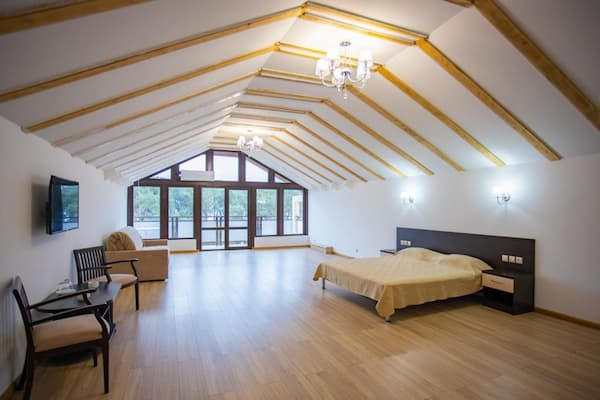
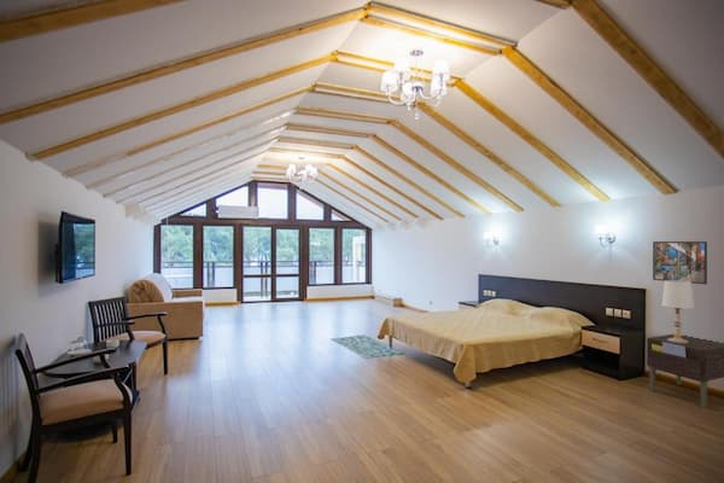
+ nightstand [646,333,724,408]
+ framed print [652,240,708,285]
+ table lamp [661,280,695,343]
+ rug [329,333,405,360]
